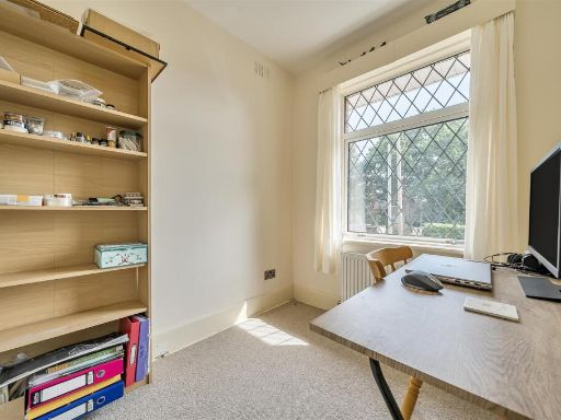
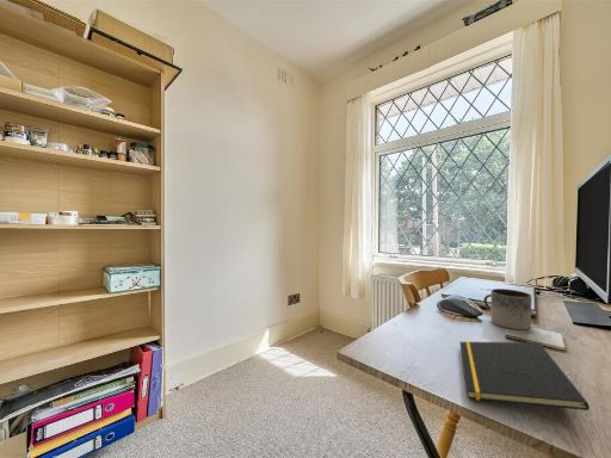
+ mug [482,287,532,330]
+ notepad [458,340,591,411]
